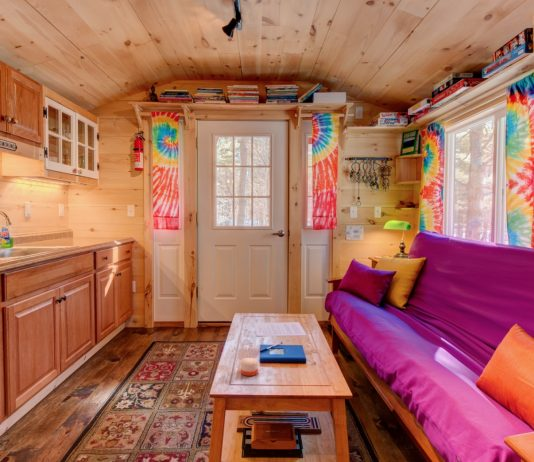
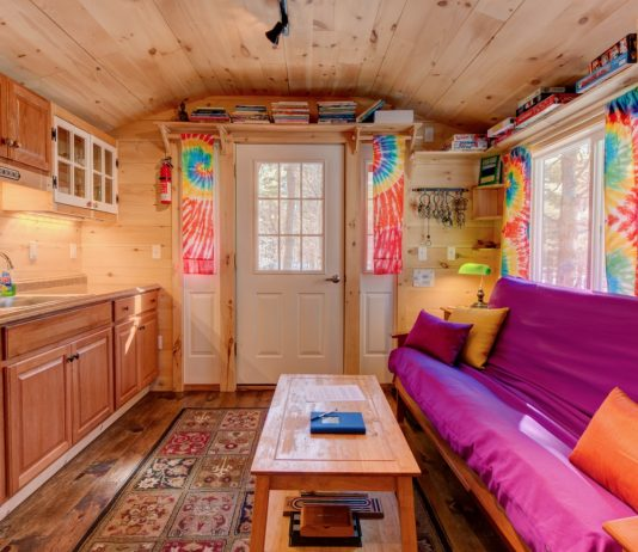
- candle [240,357,259,377]
